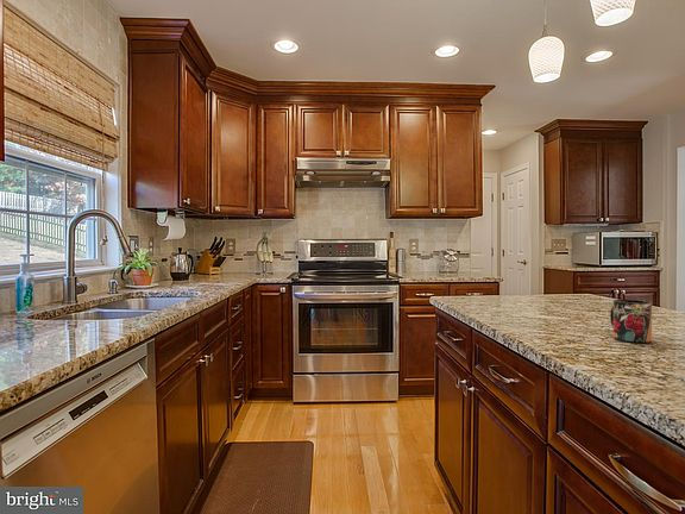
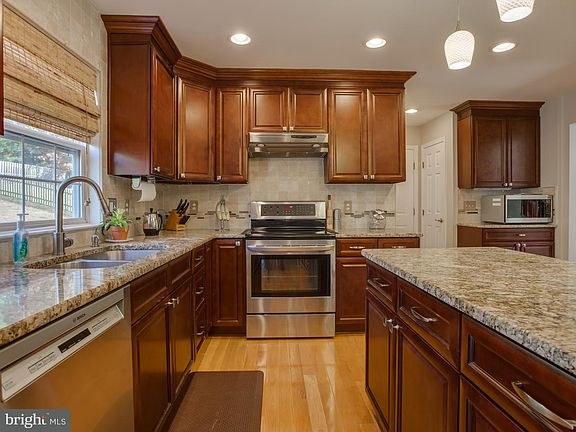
- mug [609,299,653,344]
